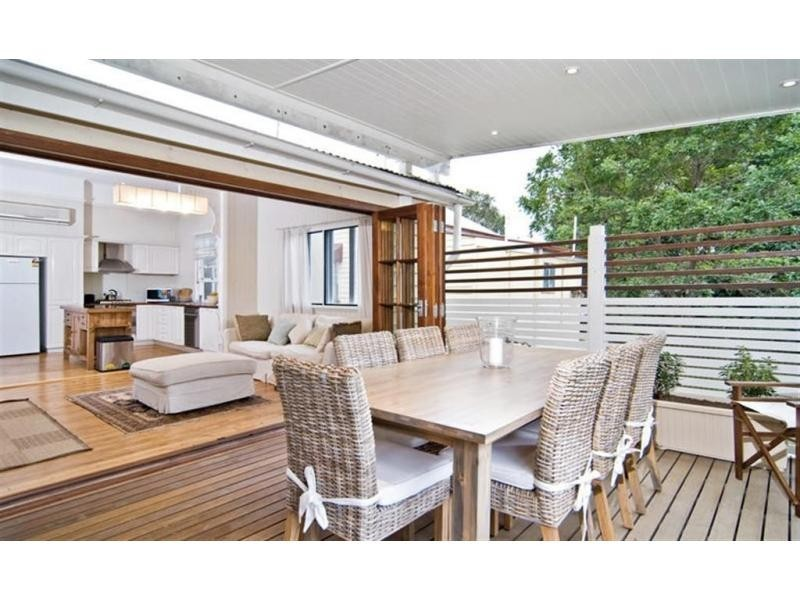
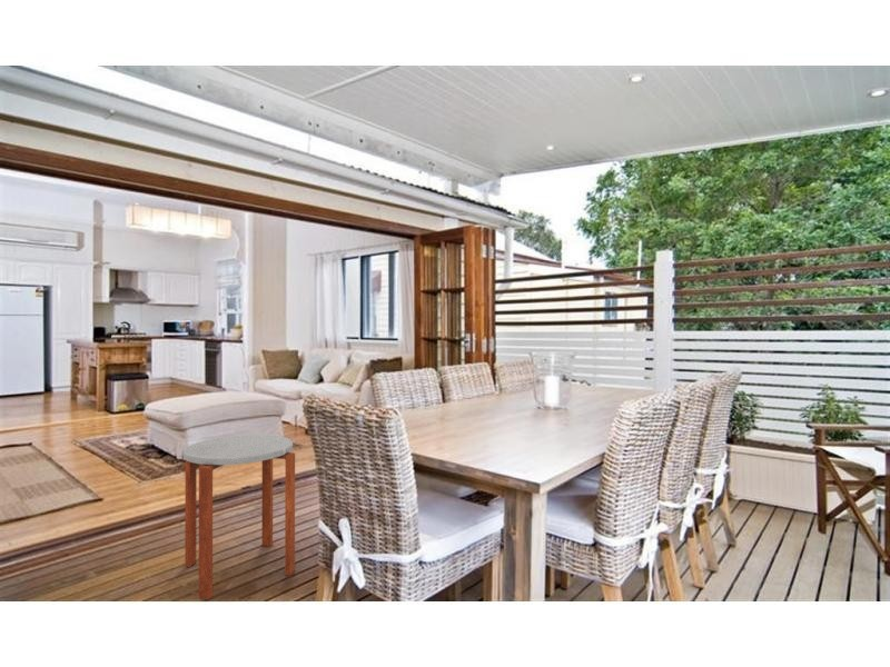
+ side table [182,434,296,600]
